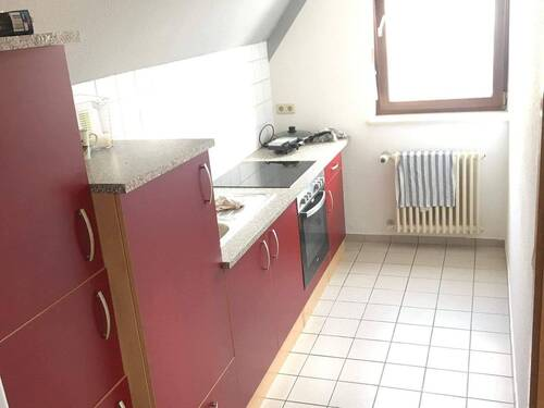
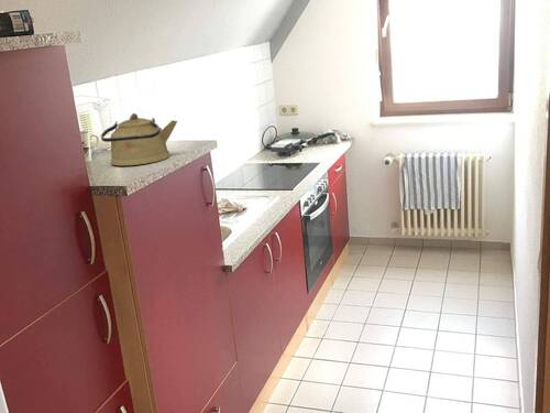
+ kettle [100,112,178,166]
